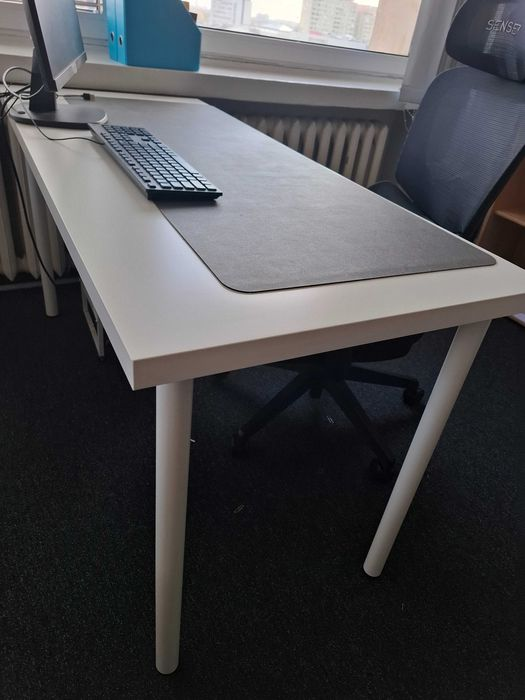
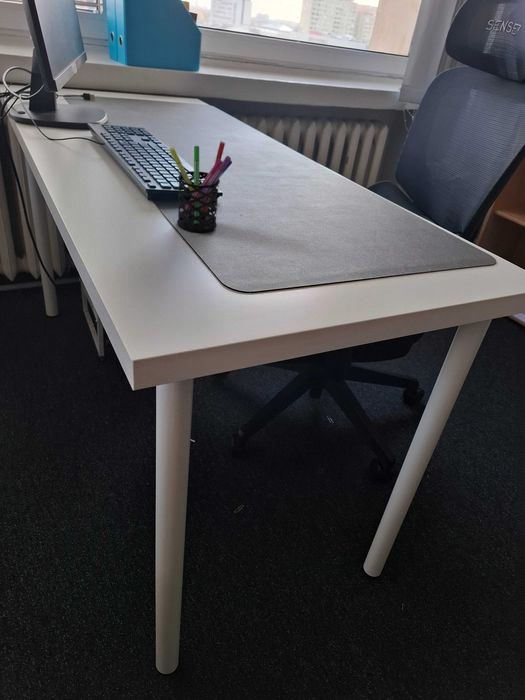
+ pen holder [168,141,233,234]
